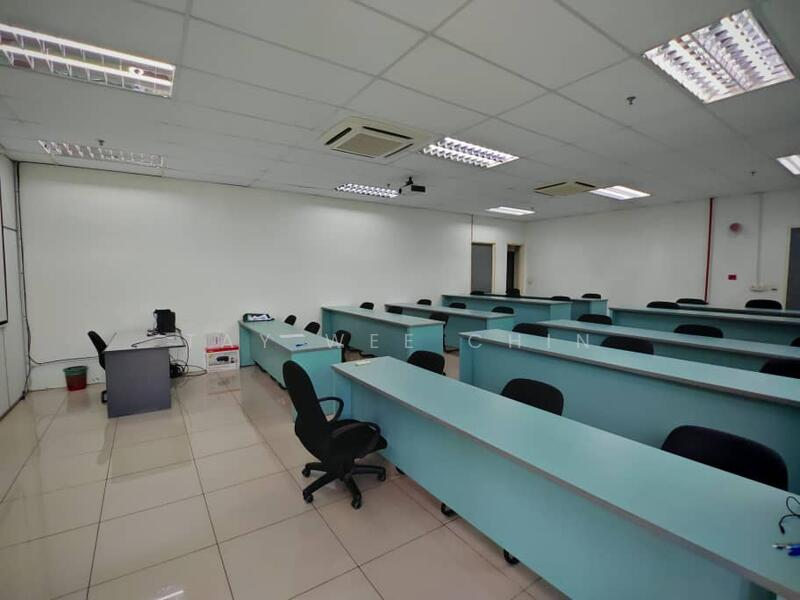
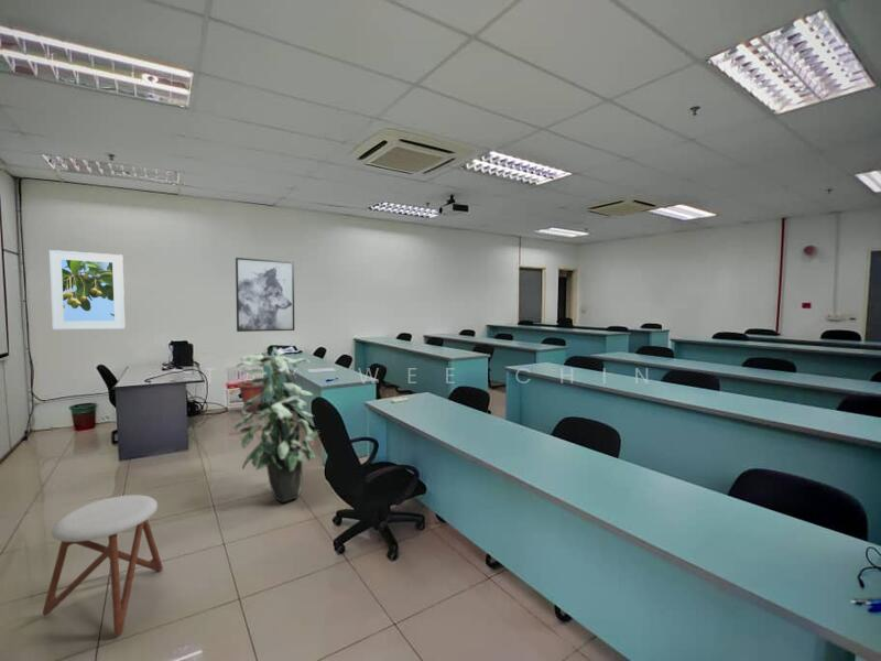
+ stool [42,494,164,637]
+ waste bin [236,379,267,415]
+ indoor plant [233,348,319,503]
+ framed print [48,249,127,330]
+ wall art [235,257,295,333]
